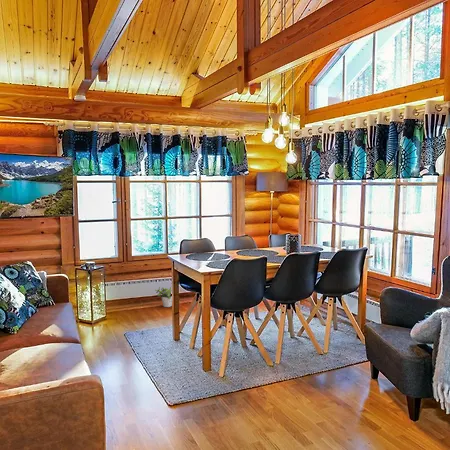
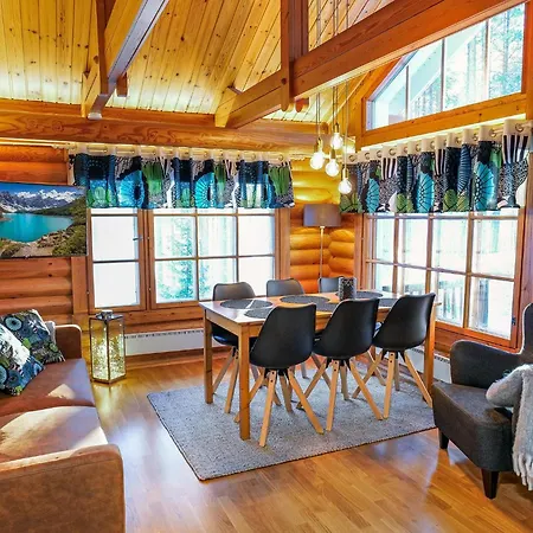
- potted plant [154,286,173,308]
